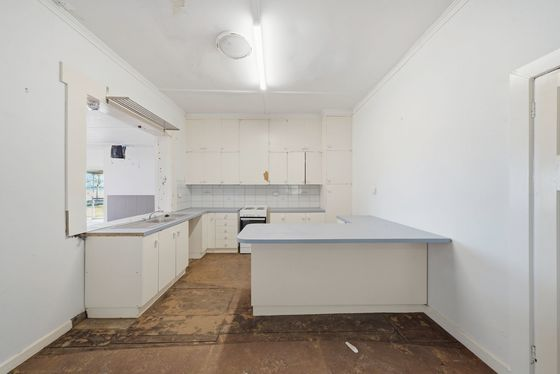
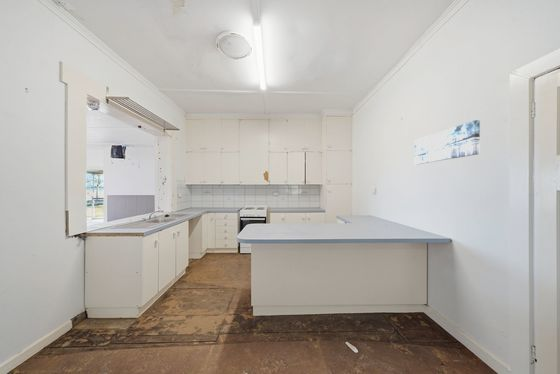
+ wall art [414,119,481,165]
